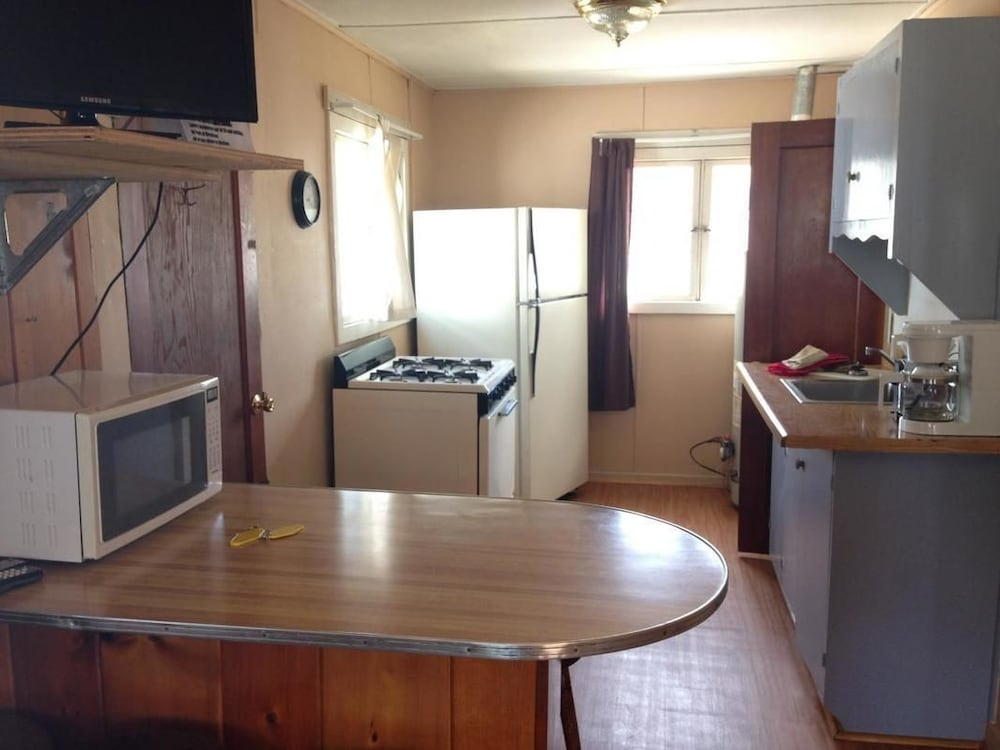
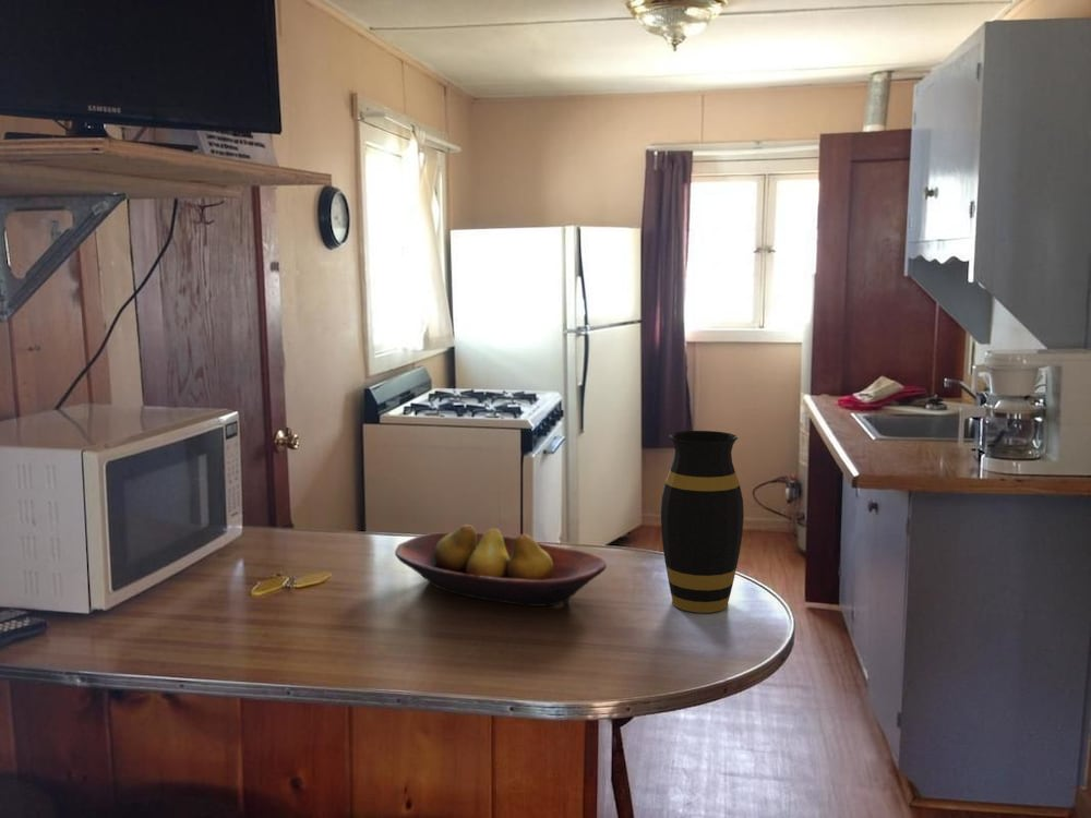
+ fruit bowl [394,524,608,608]
+ vase [660,430,745,614]
